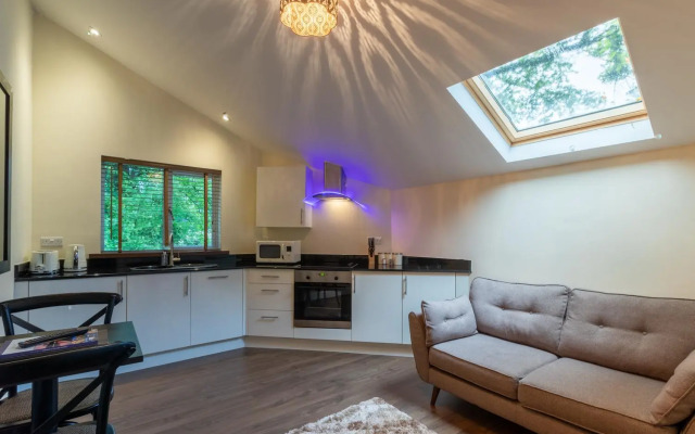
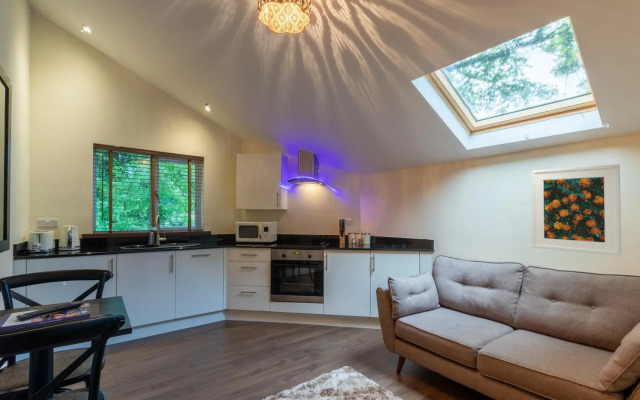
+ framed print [530,163,622,256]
